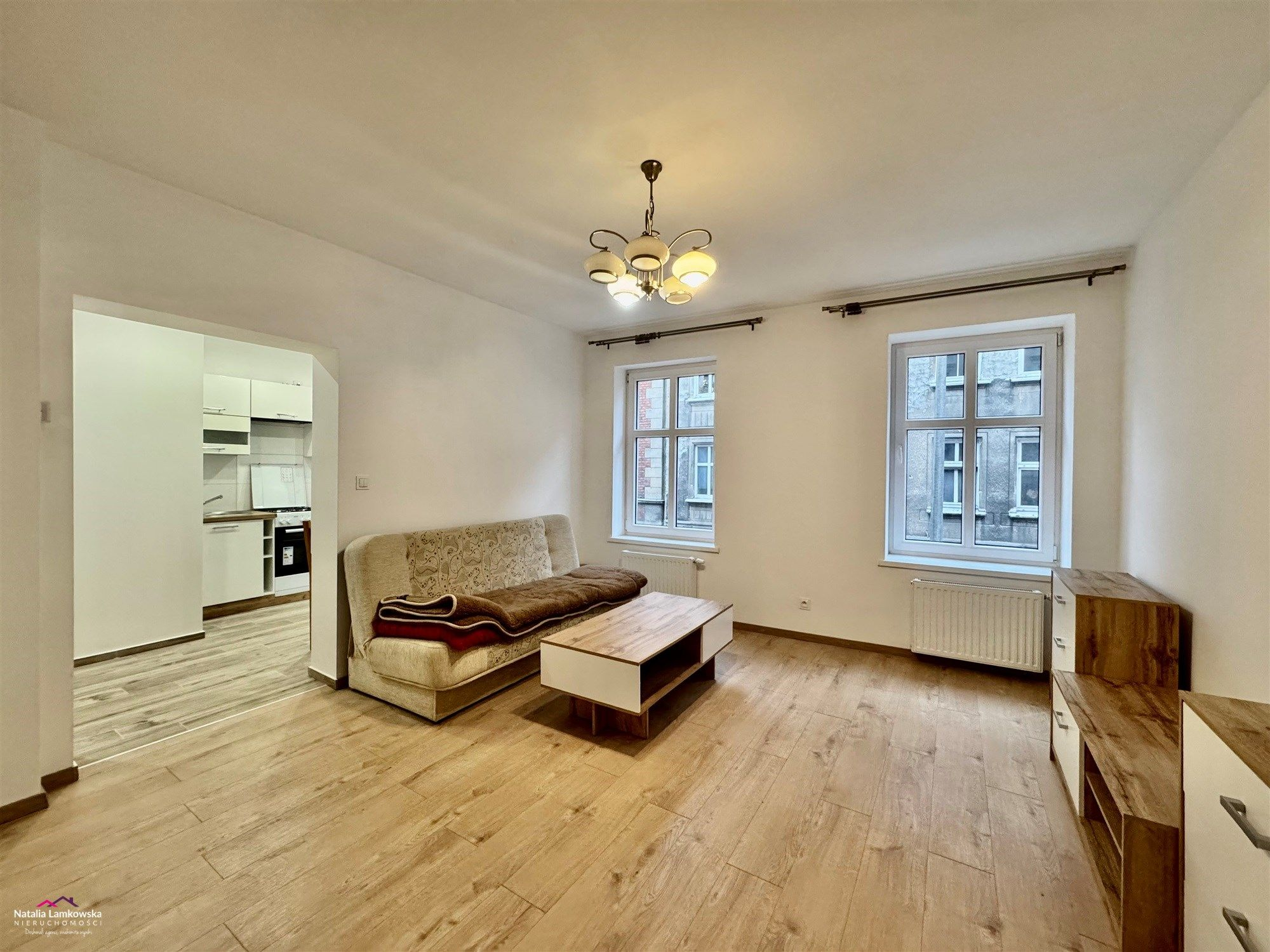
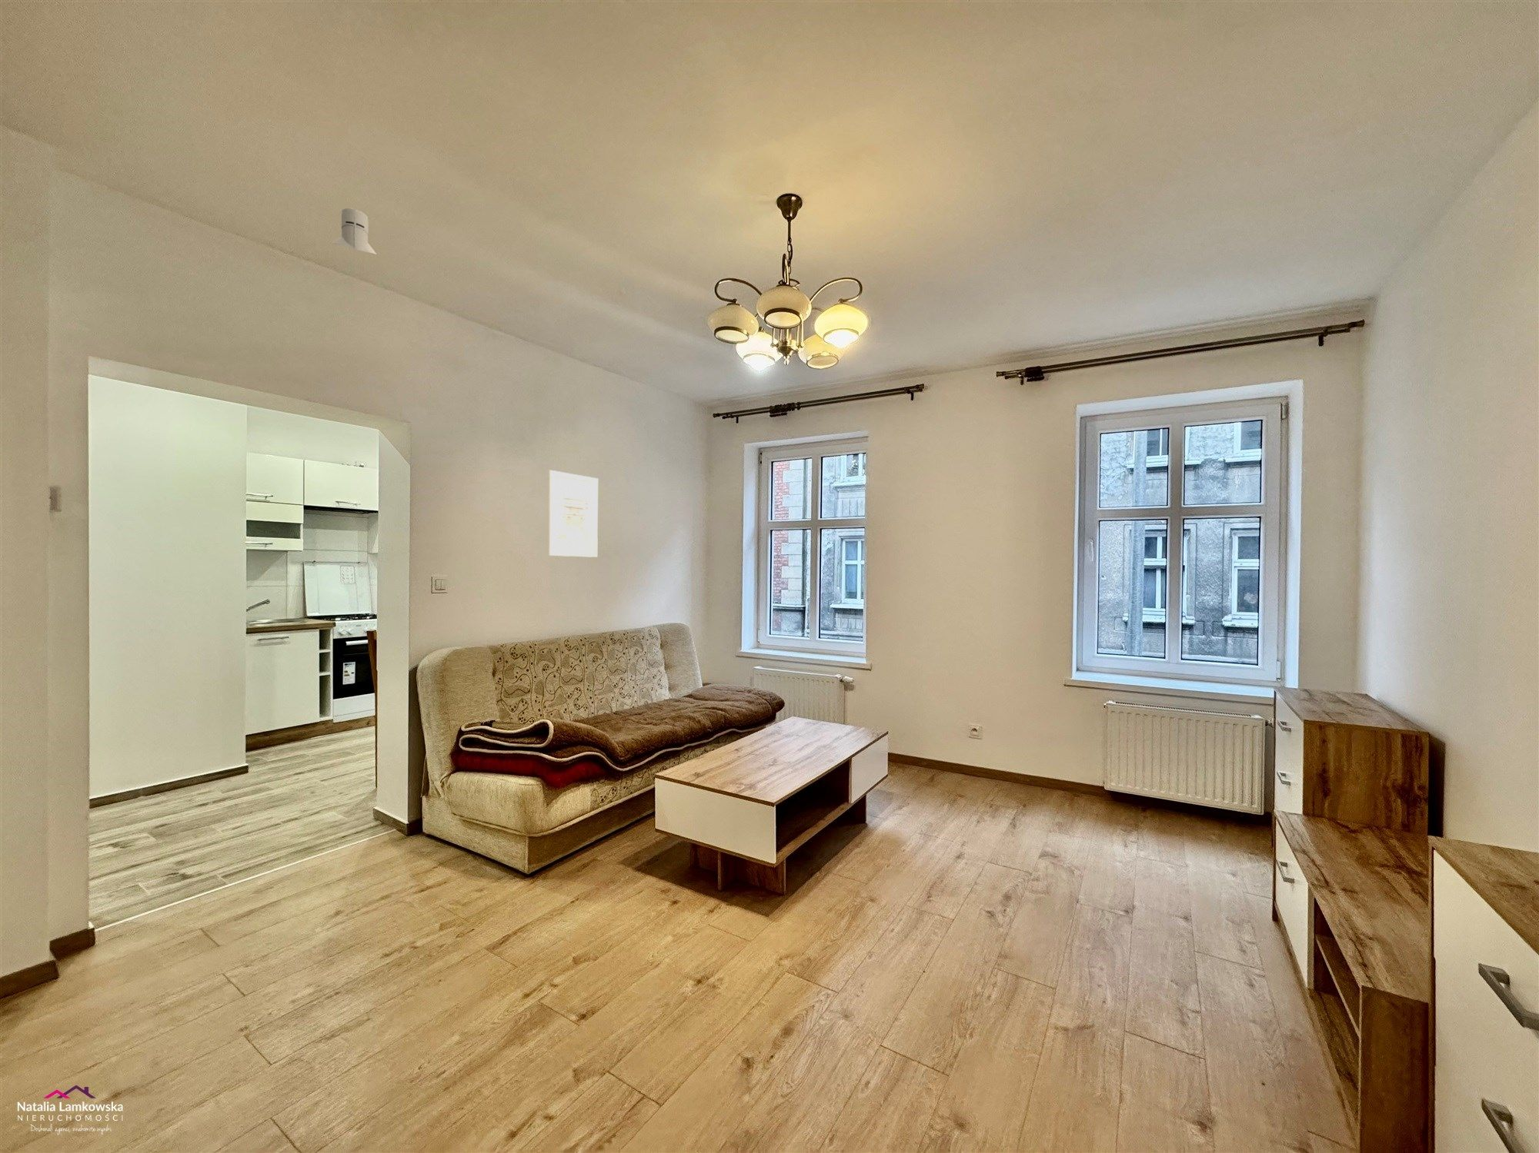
+ knight helmet [332,207,377,256]
+ wall art [548,470,599,558]
